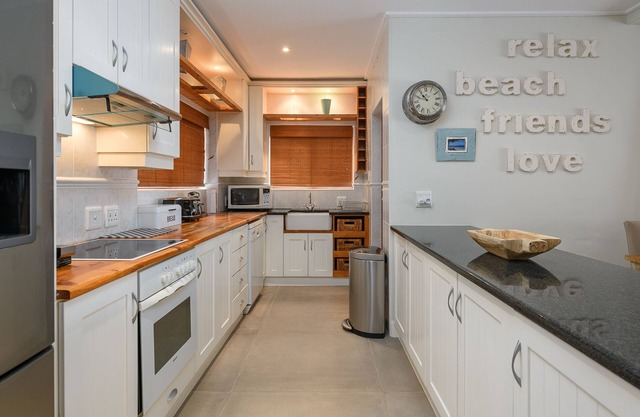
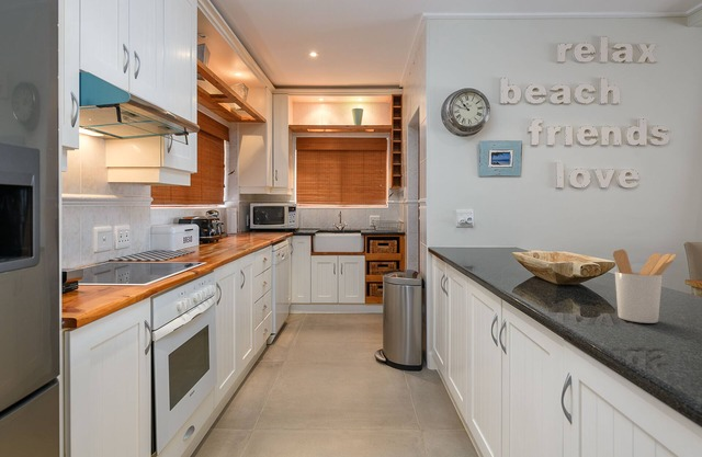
+ utensil holder [612,249,677,324]
